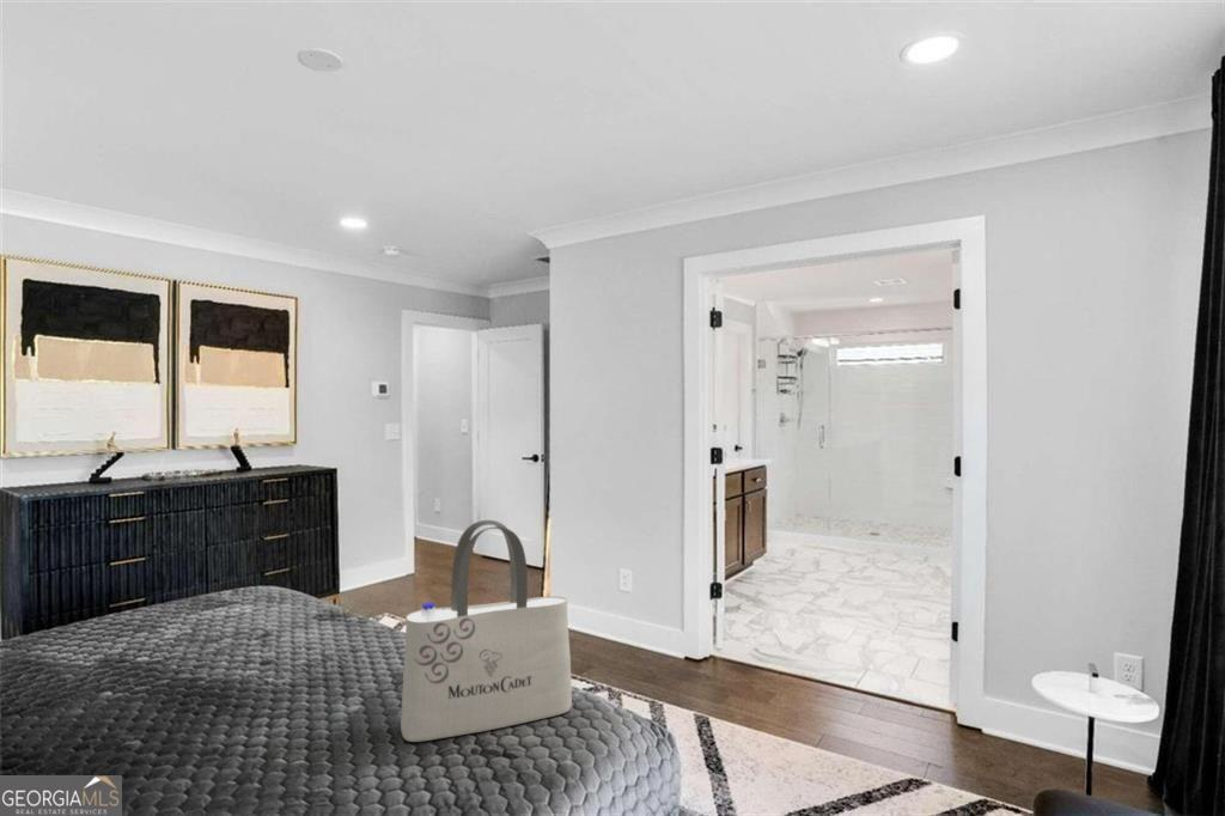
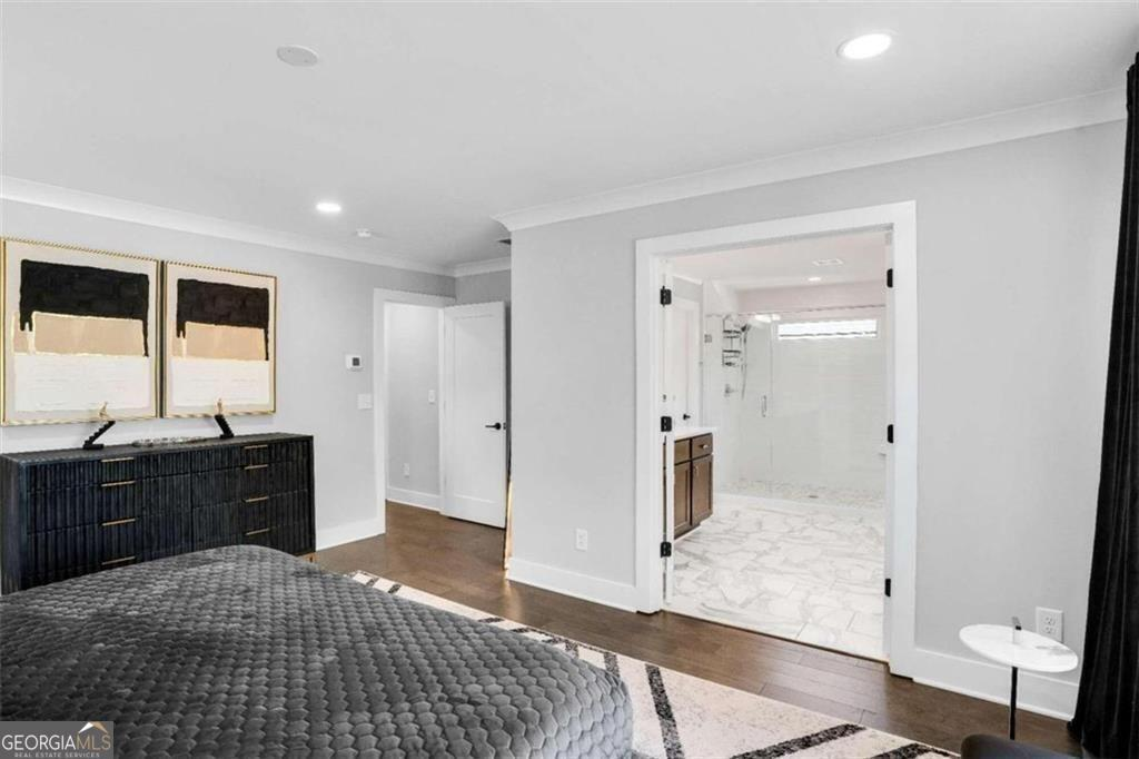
- tote bag [400,519,573,743]
